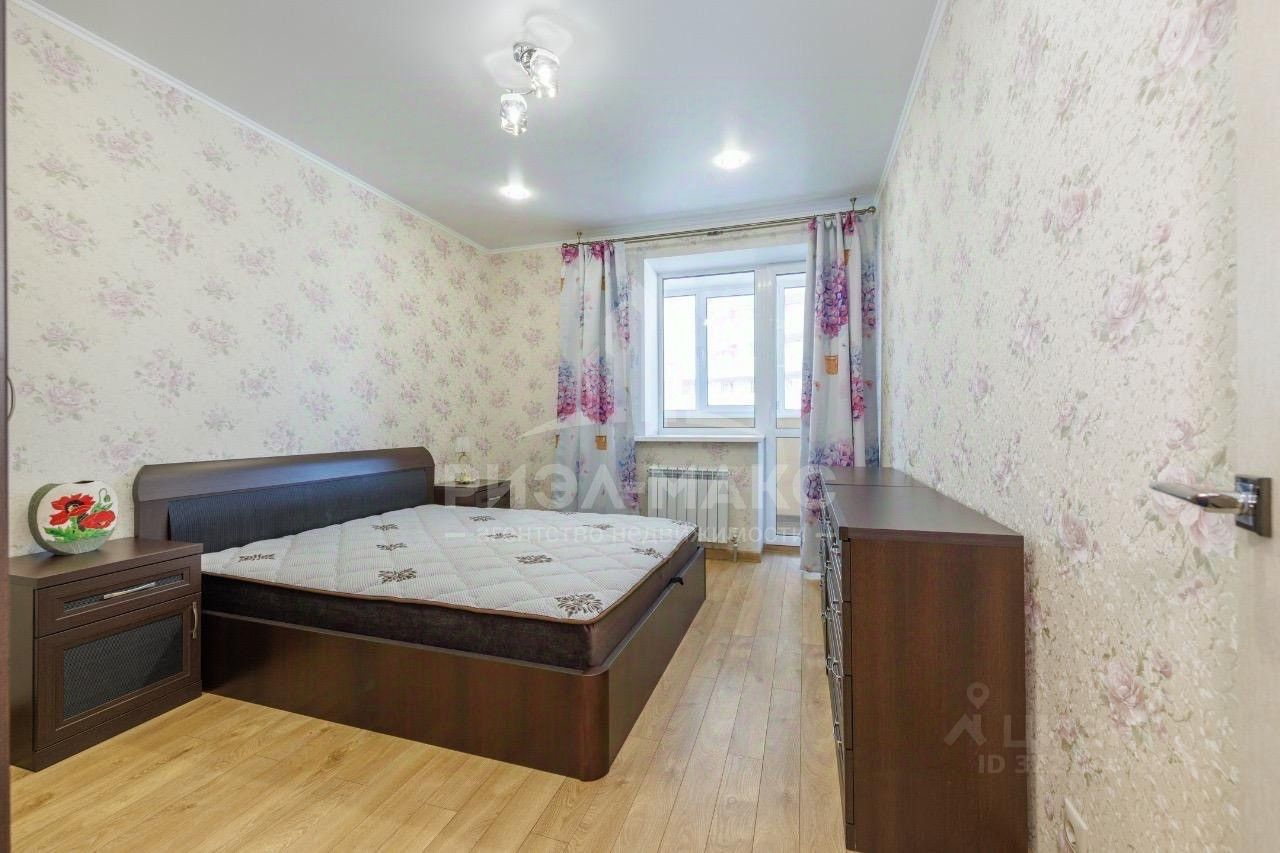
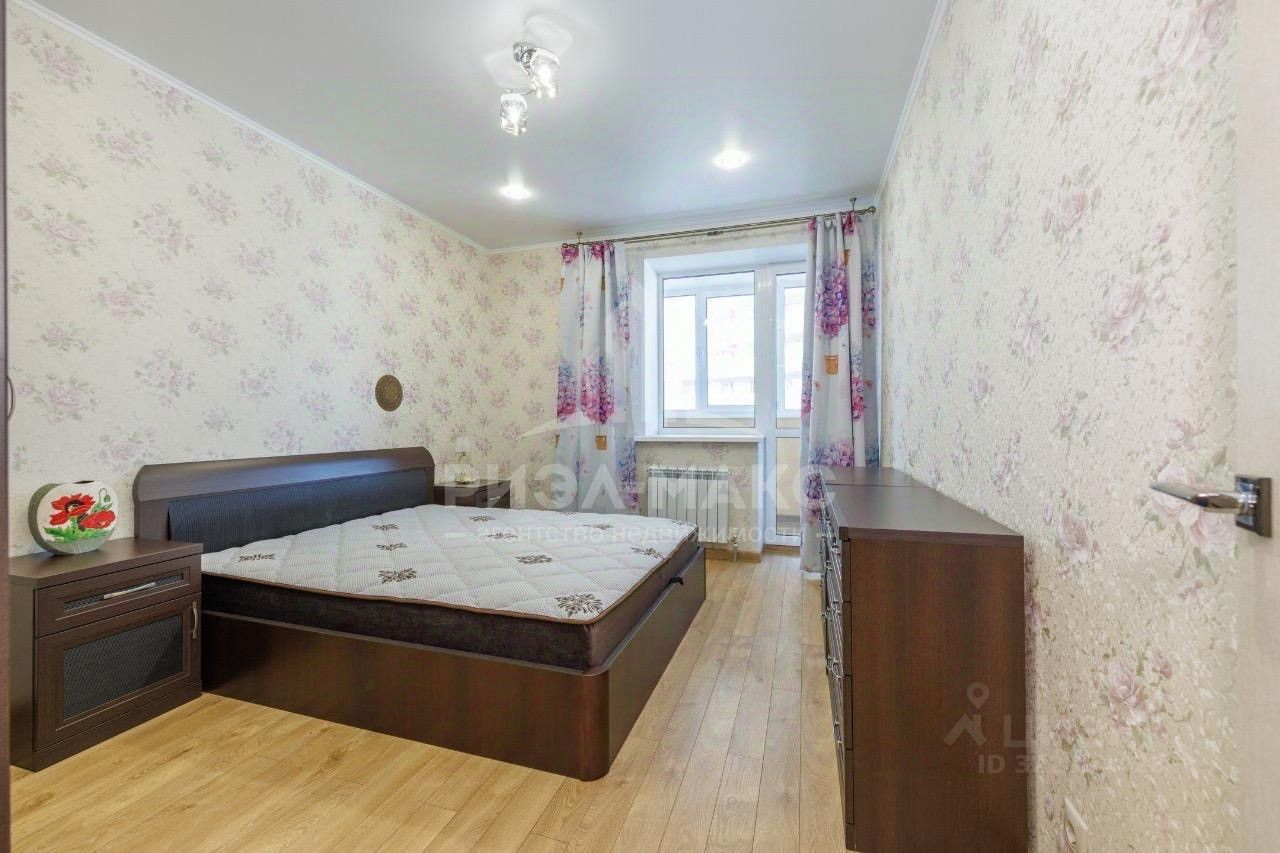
+ decorative plate [374,374,404,413]
